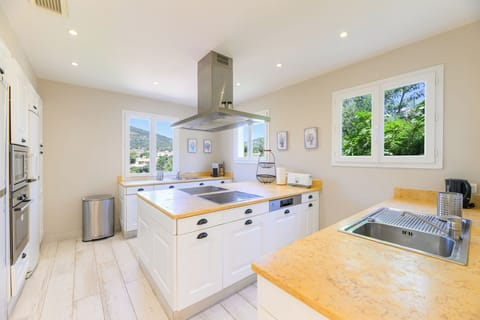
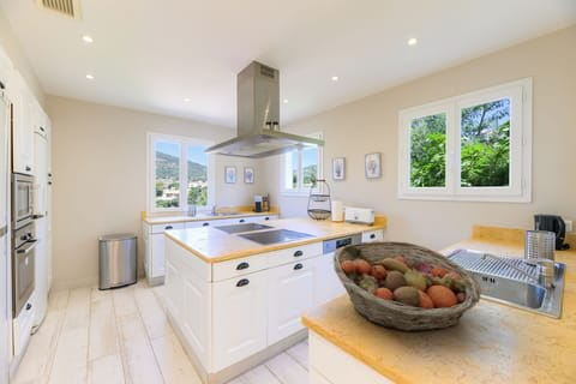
+ fruit basket [332,240,482,334]
